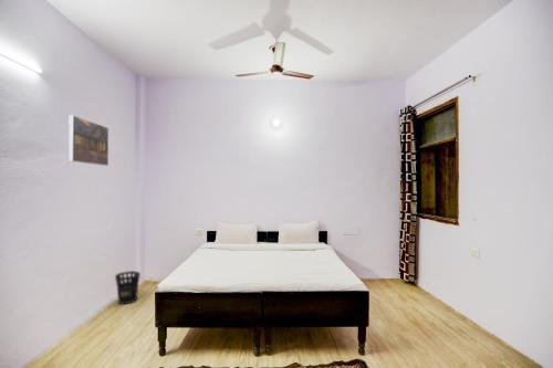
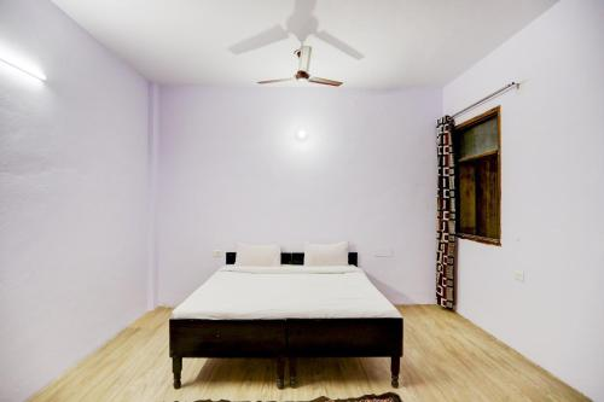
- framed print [67,114,109,167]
- wastebasket [114,270,142,305]
